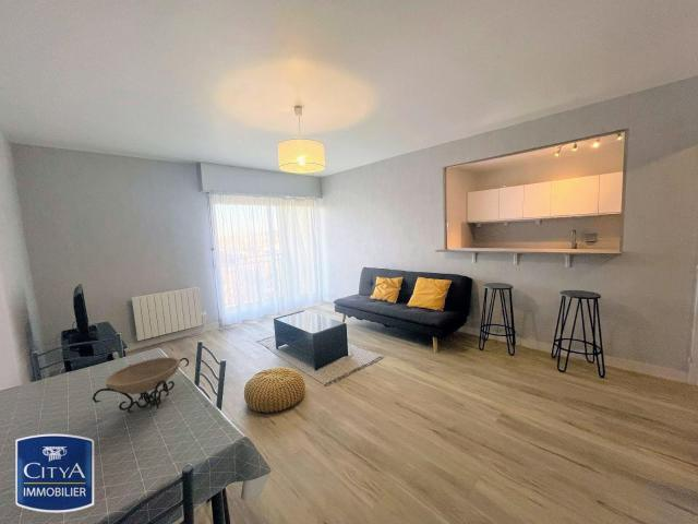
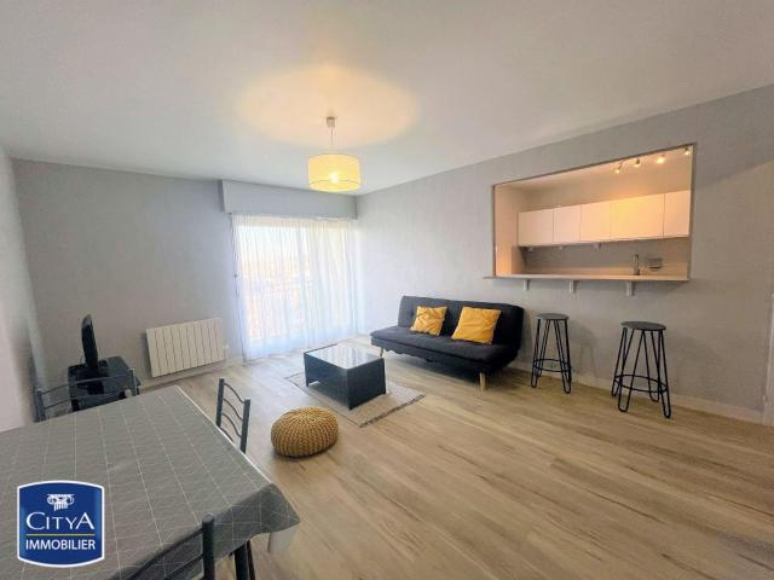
- decorative bowl [92,356,190,414]
